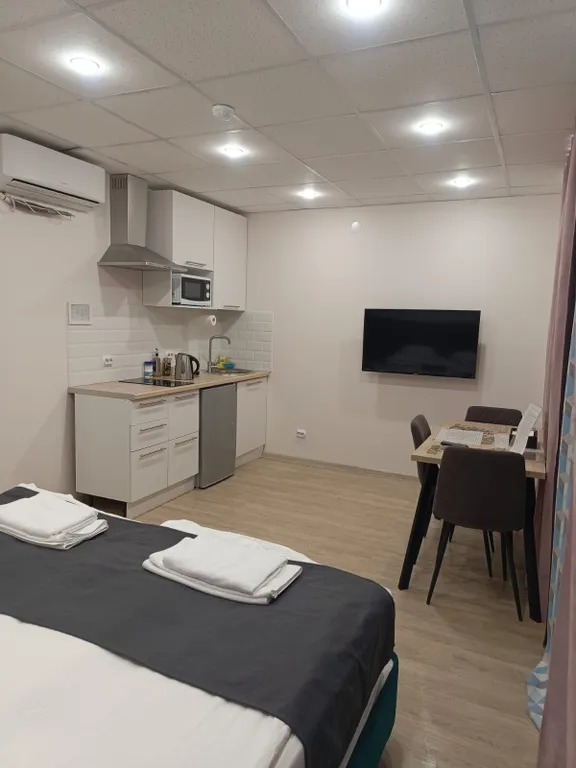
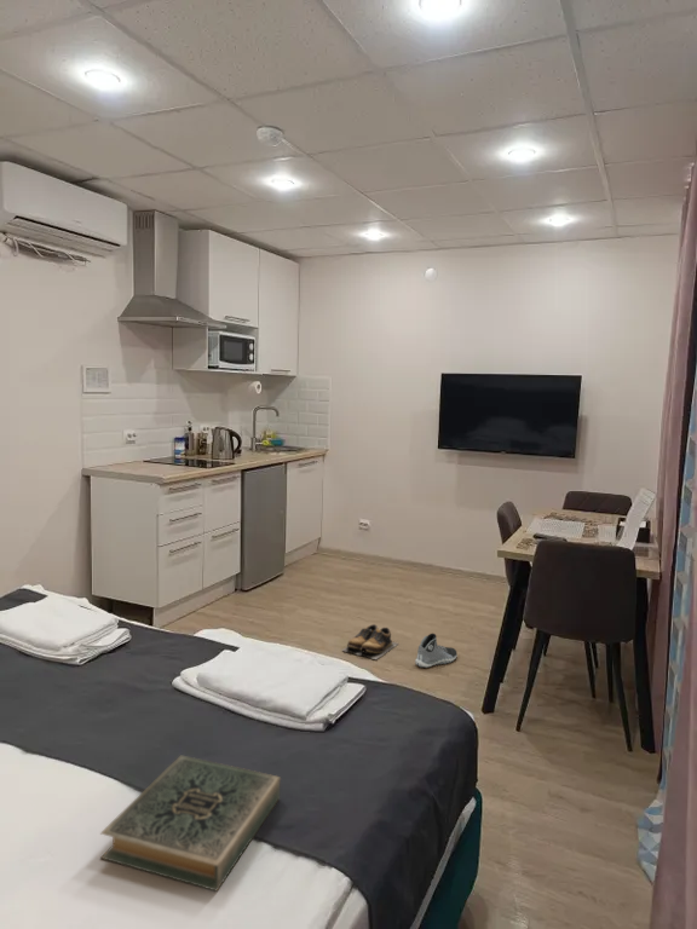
+ shoes [340,623,399,660]
+ sneaker [414,633,459,669]
+ hardback book [99,754,282,893]
